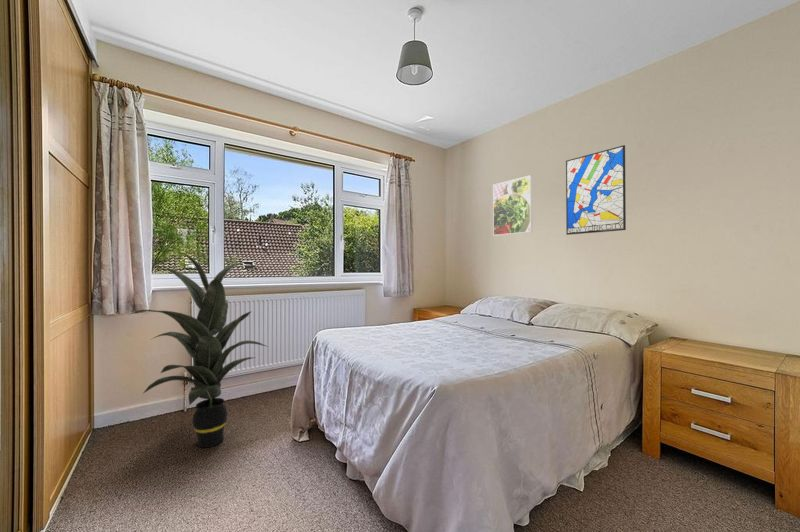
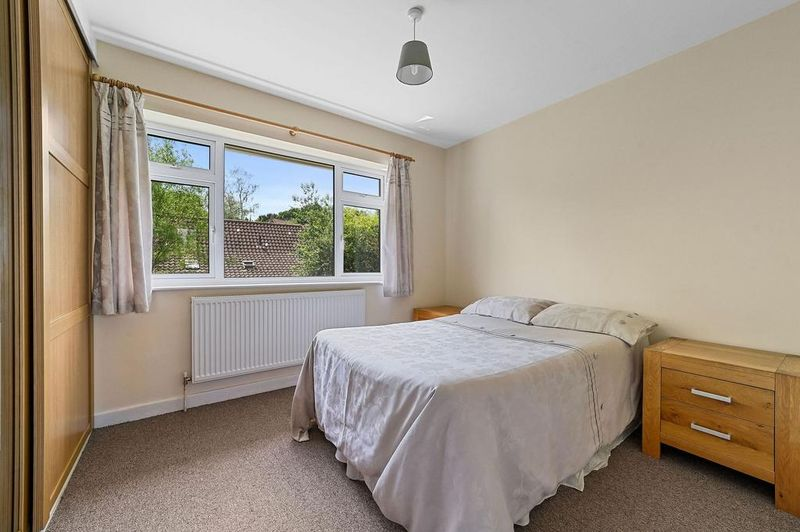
- indoor plant [127,250,269,449]
- wall art [565,144,627,236]
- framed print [492,174,533,237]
